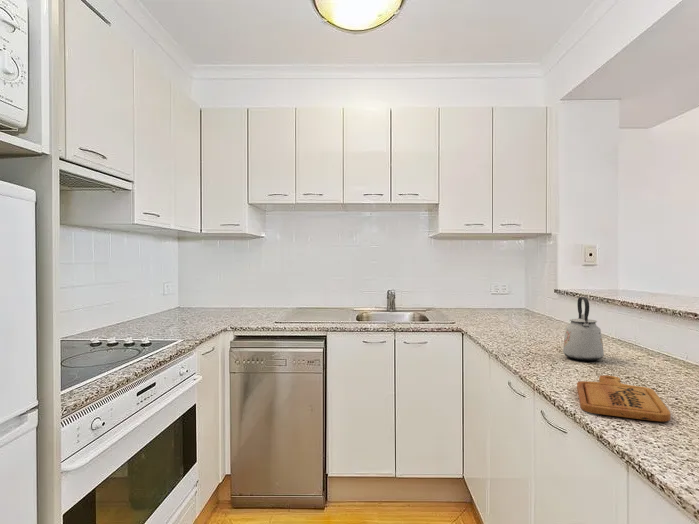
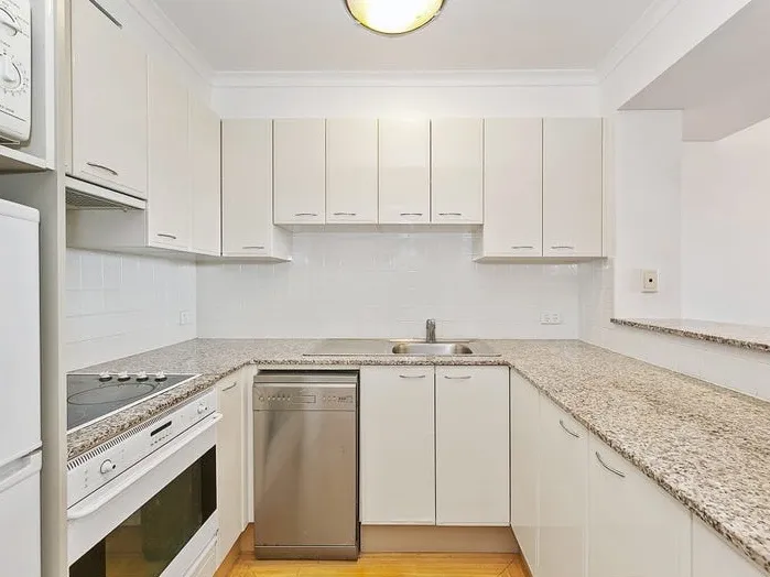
- cutting board [576,374,672,423]
- kettle [562,296,605,362]
